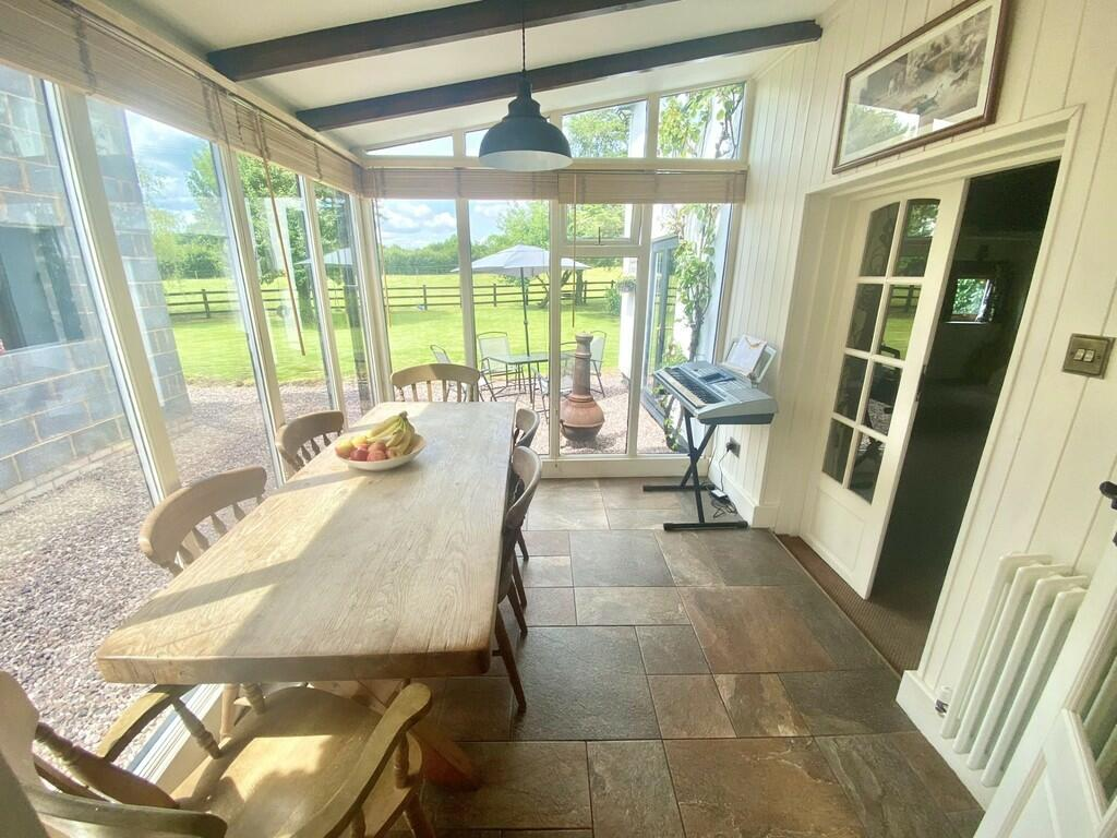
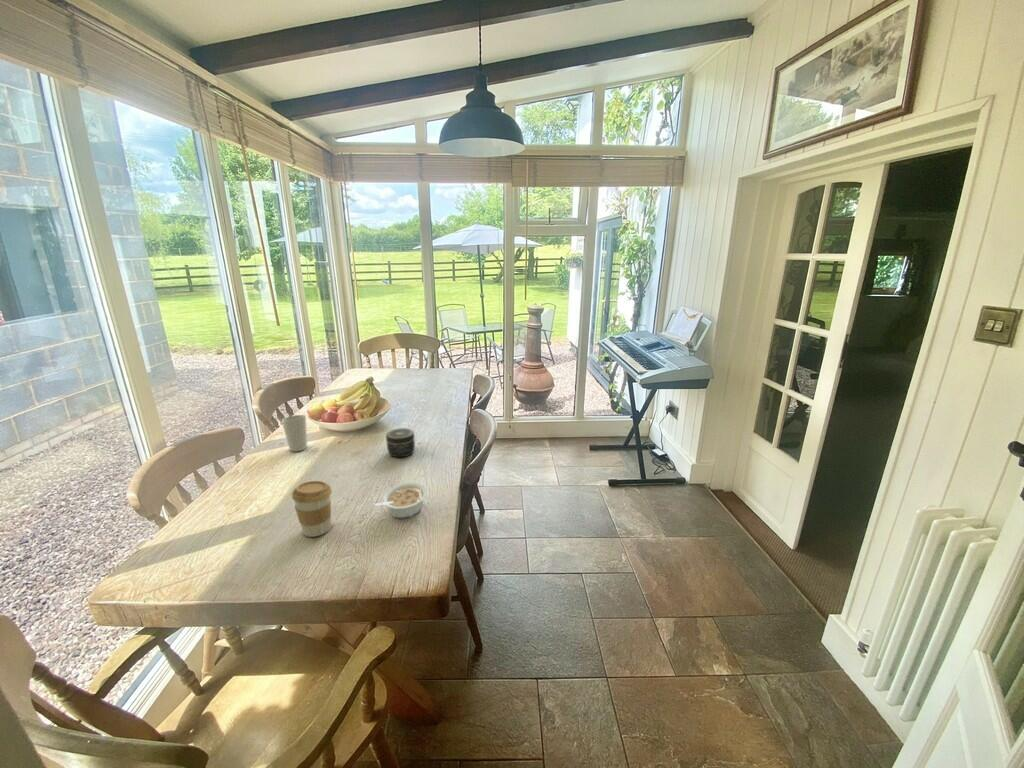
+ legume [373,481,428,520]
+ cup [281,414,308,453]
+ jar [385,427,416,458]
+ coffee cup [291,480,333,538]
